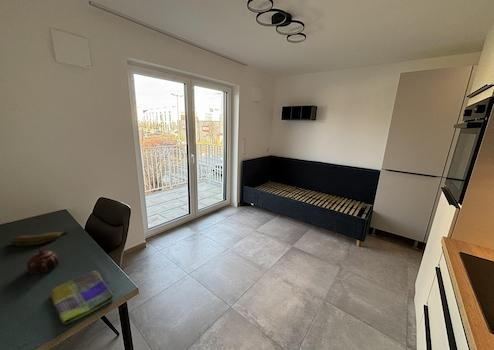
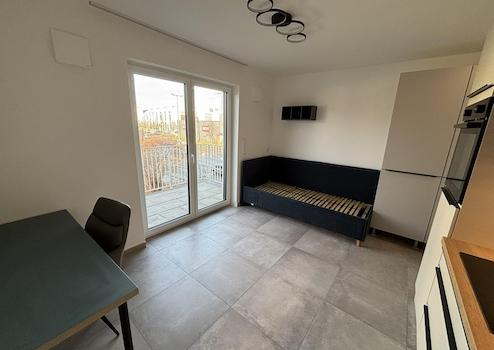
- dish towel [49,270,114,325]
- teapot [26,247,60,275]
- banana [9,228,70,246]
